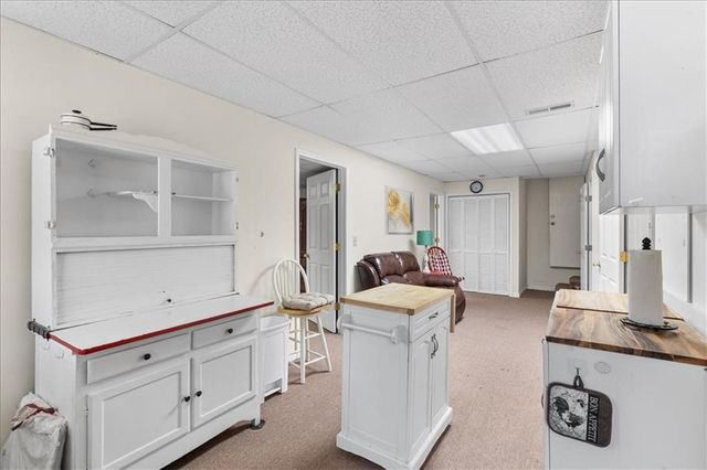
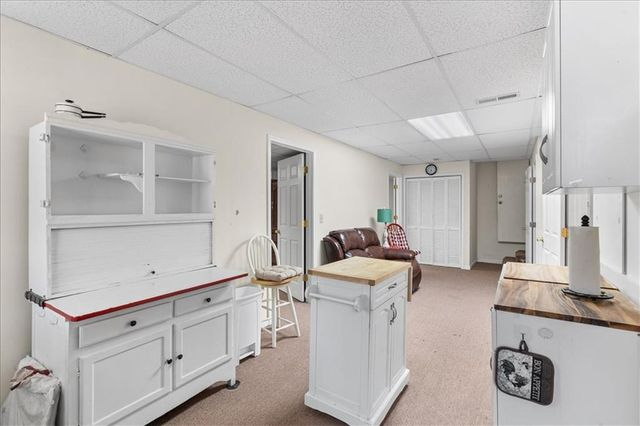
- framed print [384,184,415,236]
